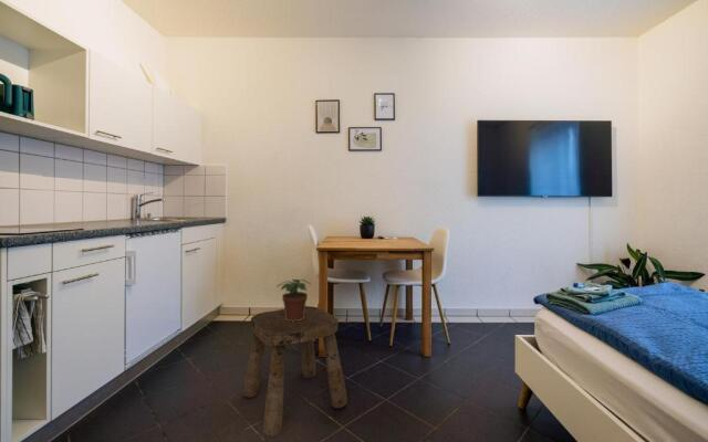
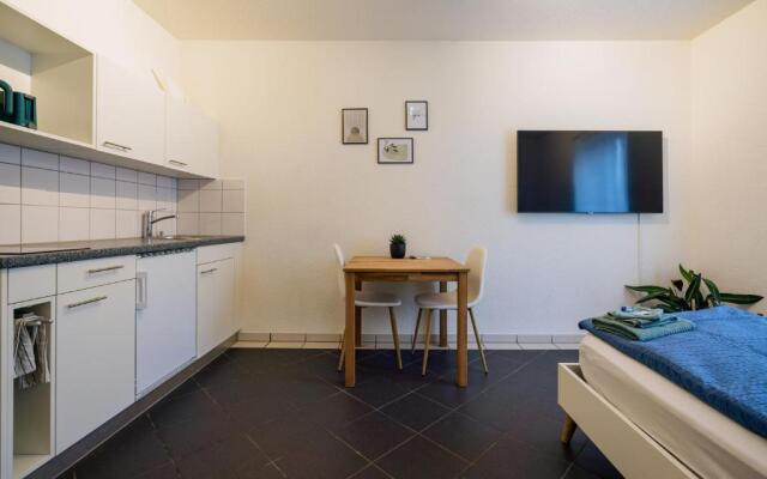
- stool [241,305,348,438]
- potted plant [275,278,312,322]
